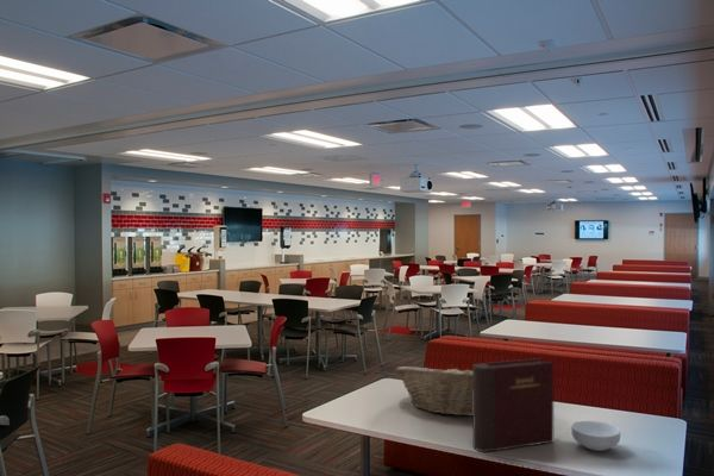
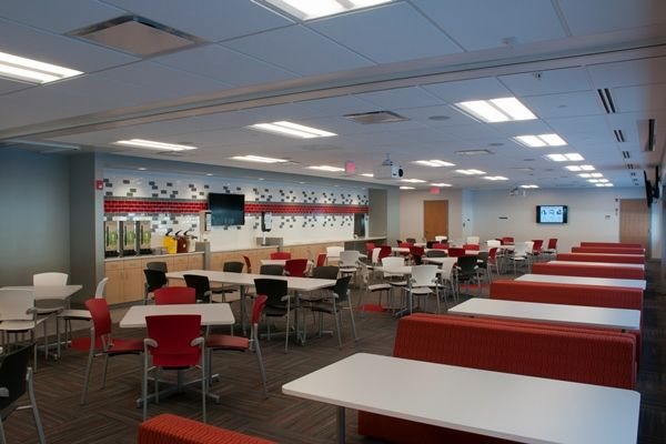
- cereal bowl [570,420,621,452]
- fruit basket [394,363,472,418]
- book [471,357,555,453]
